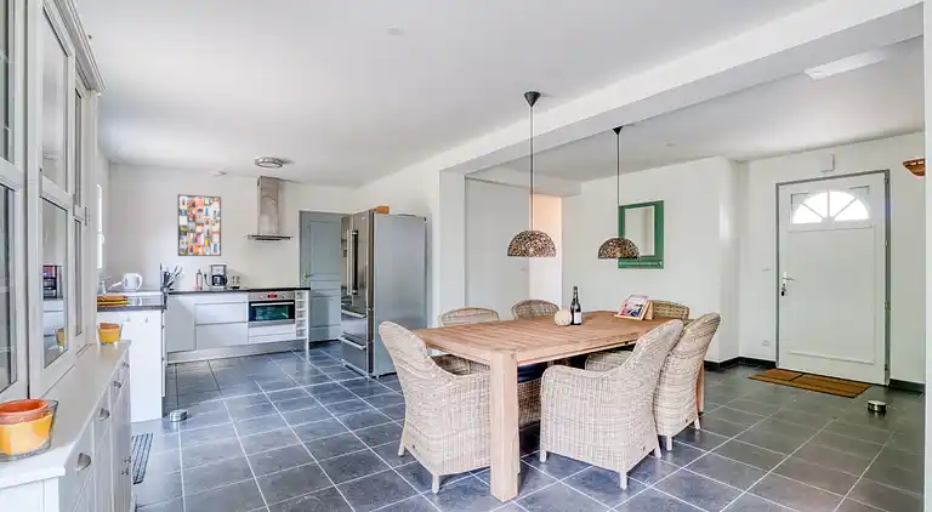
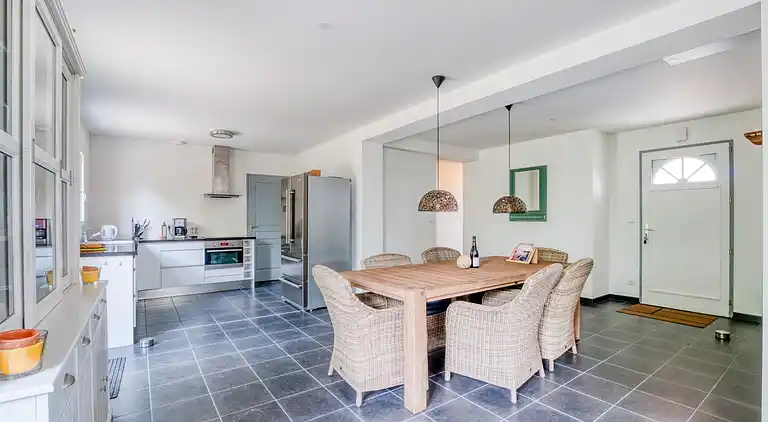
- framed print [177,193,222,257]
